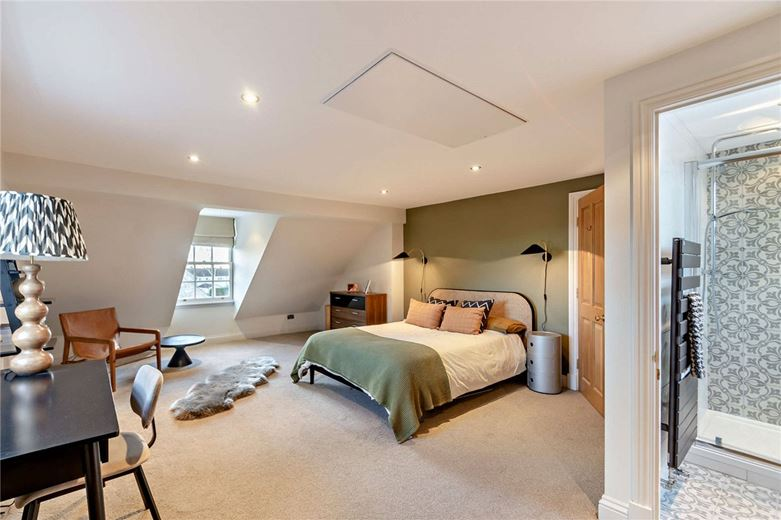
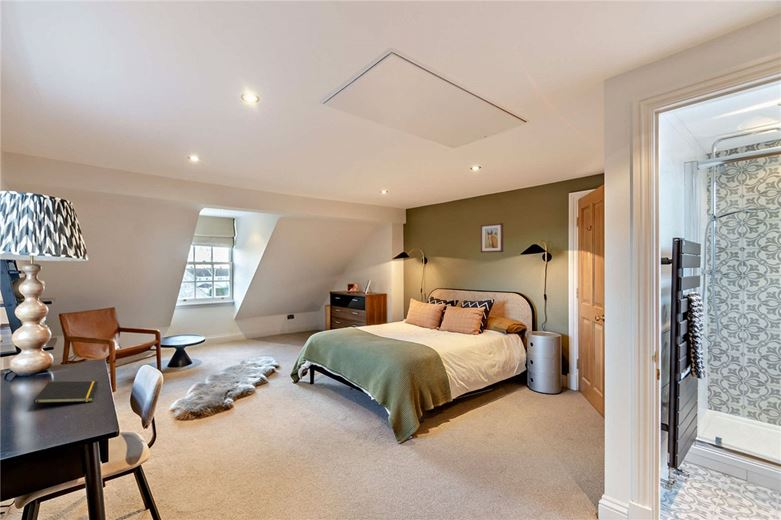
+ notepad [33,380,99,412]
+ wall art [480,222,504,254]
